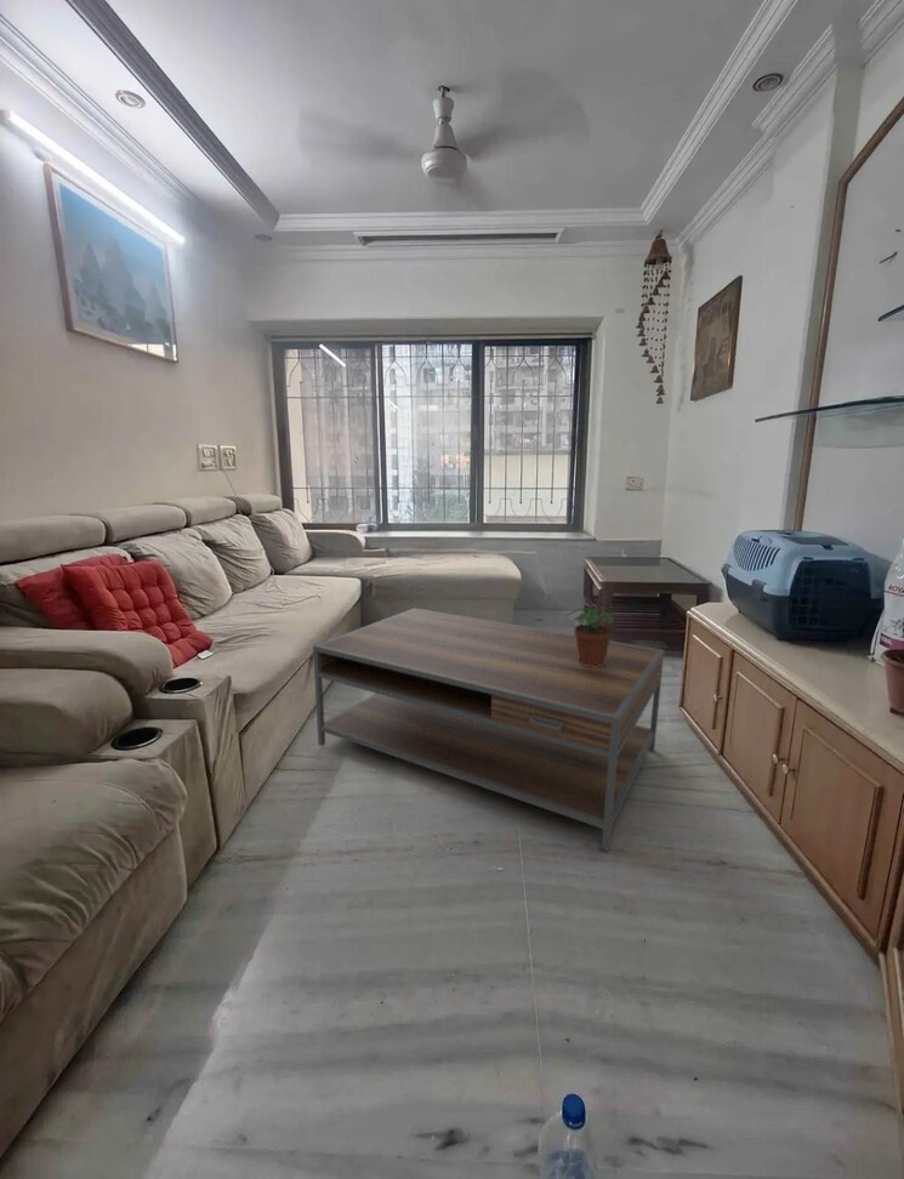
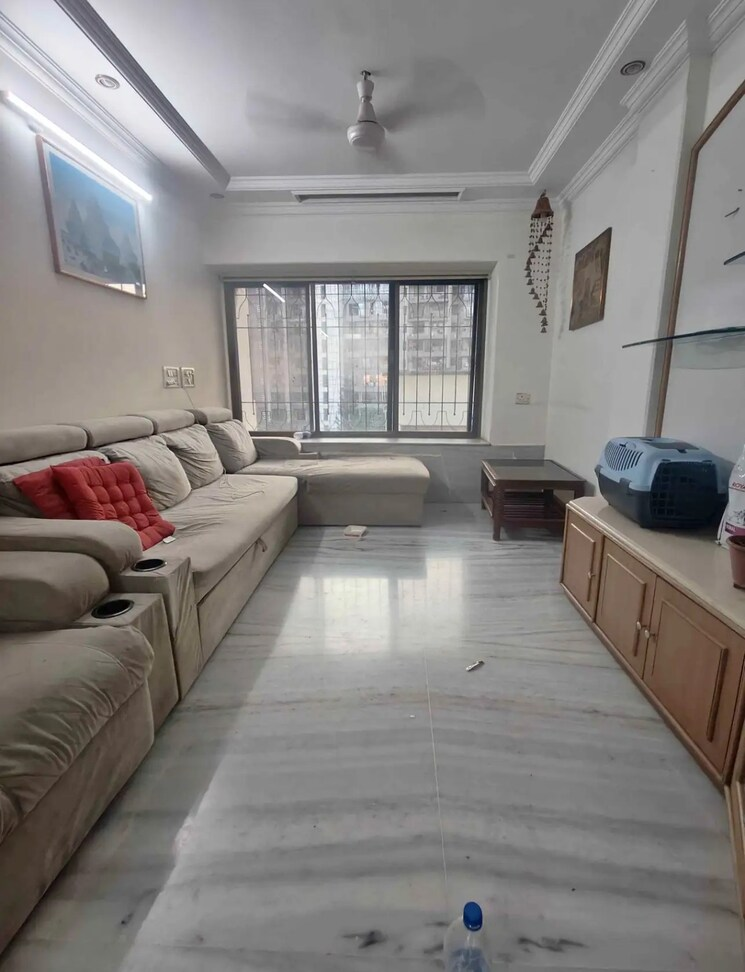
- coffee table [312,606,665,853]
- potted plant [565,604,616,667]
